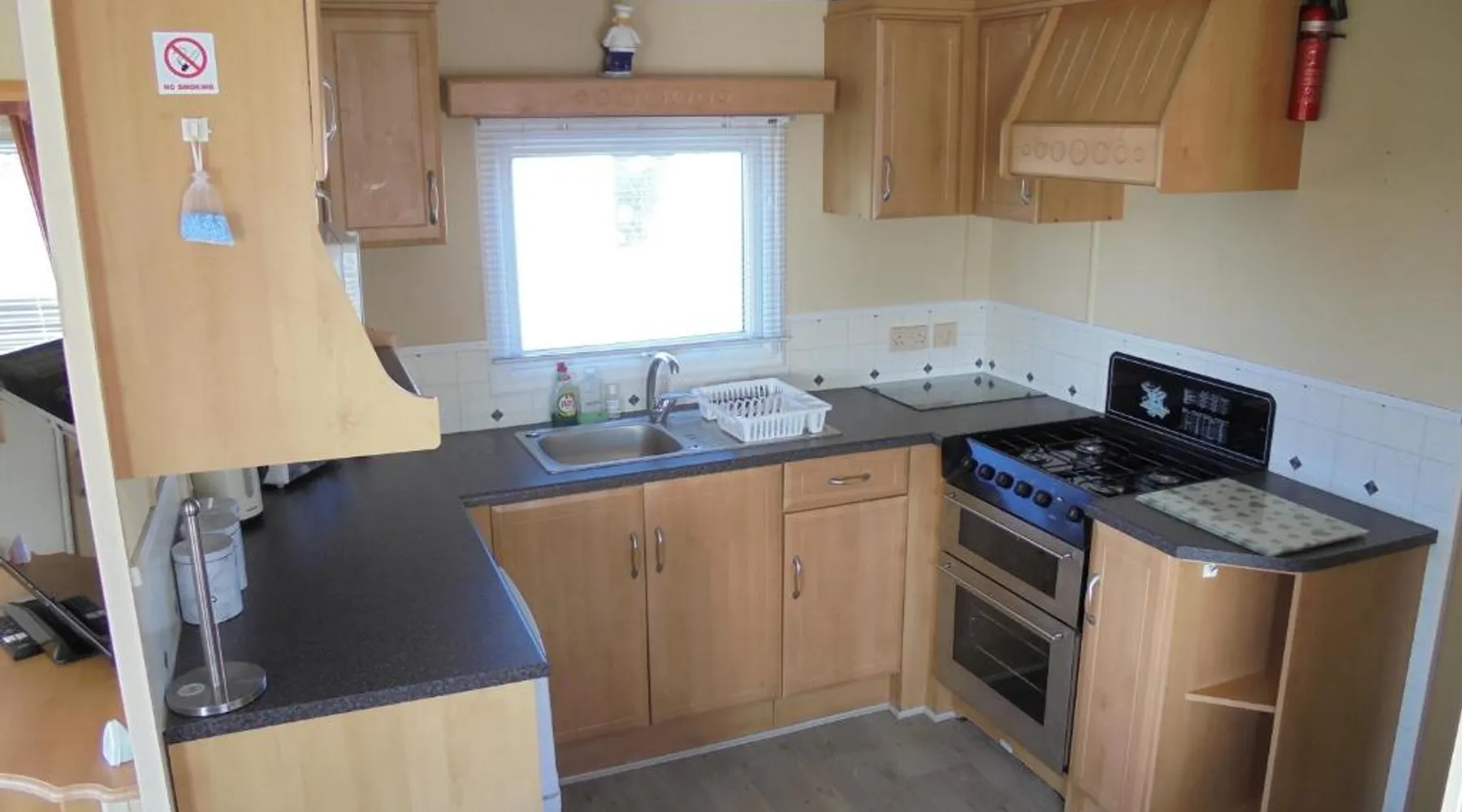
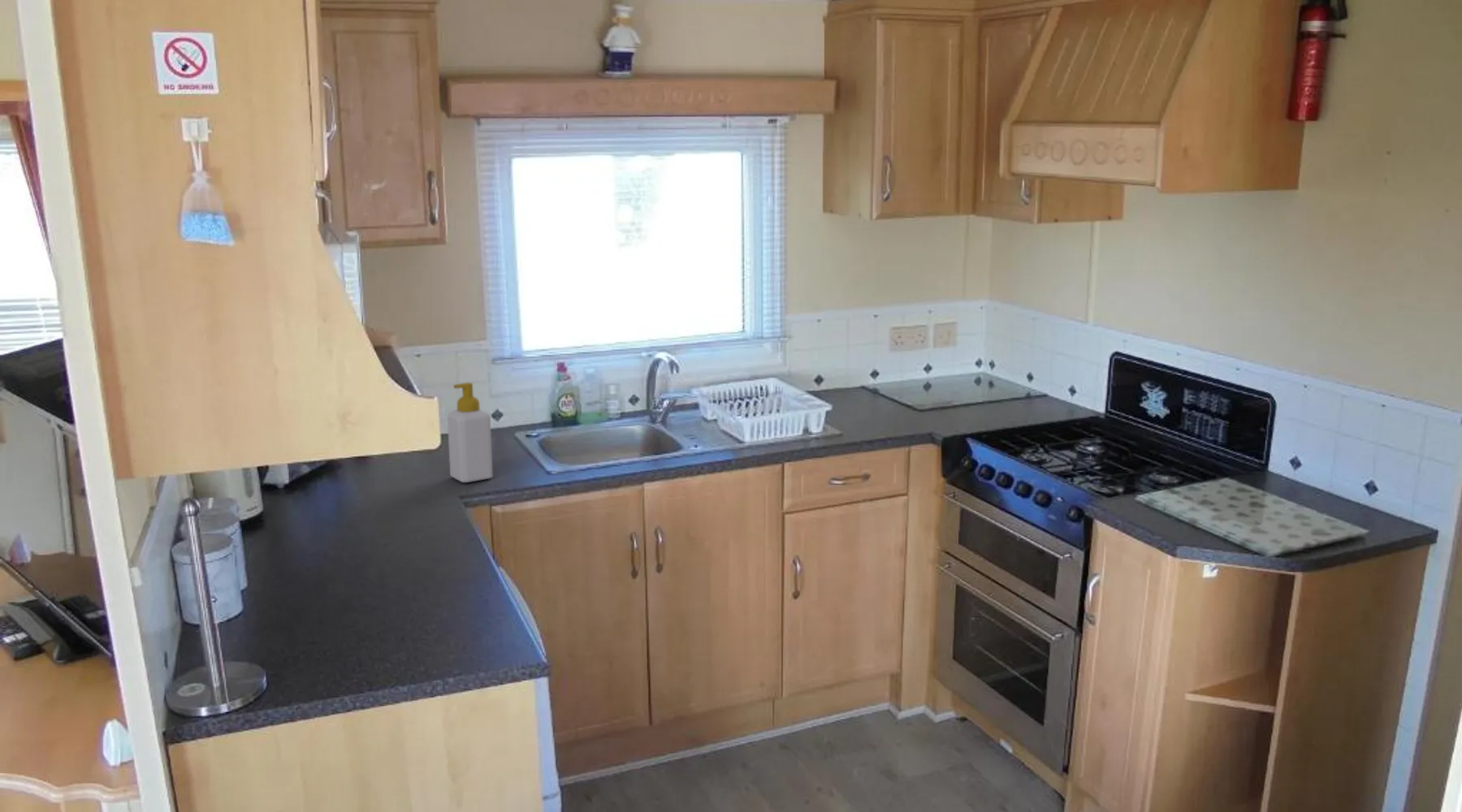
+ soap bottle [447,382,494,483]
